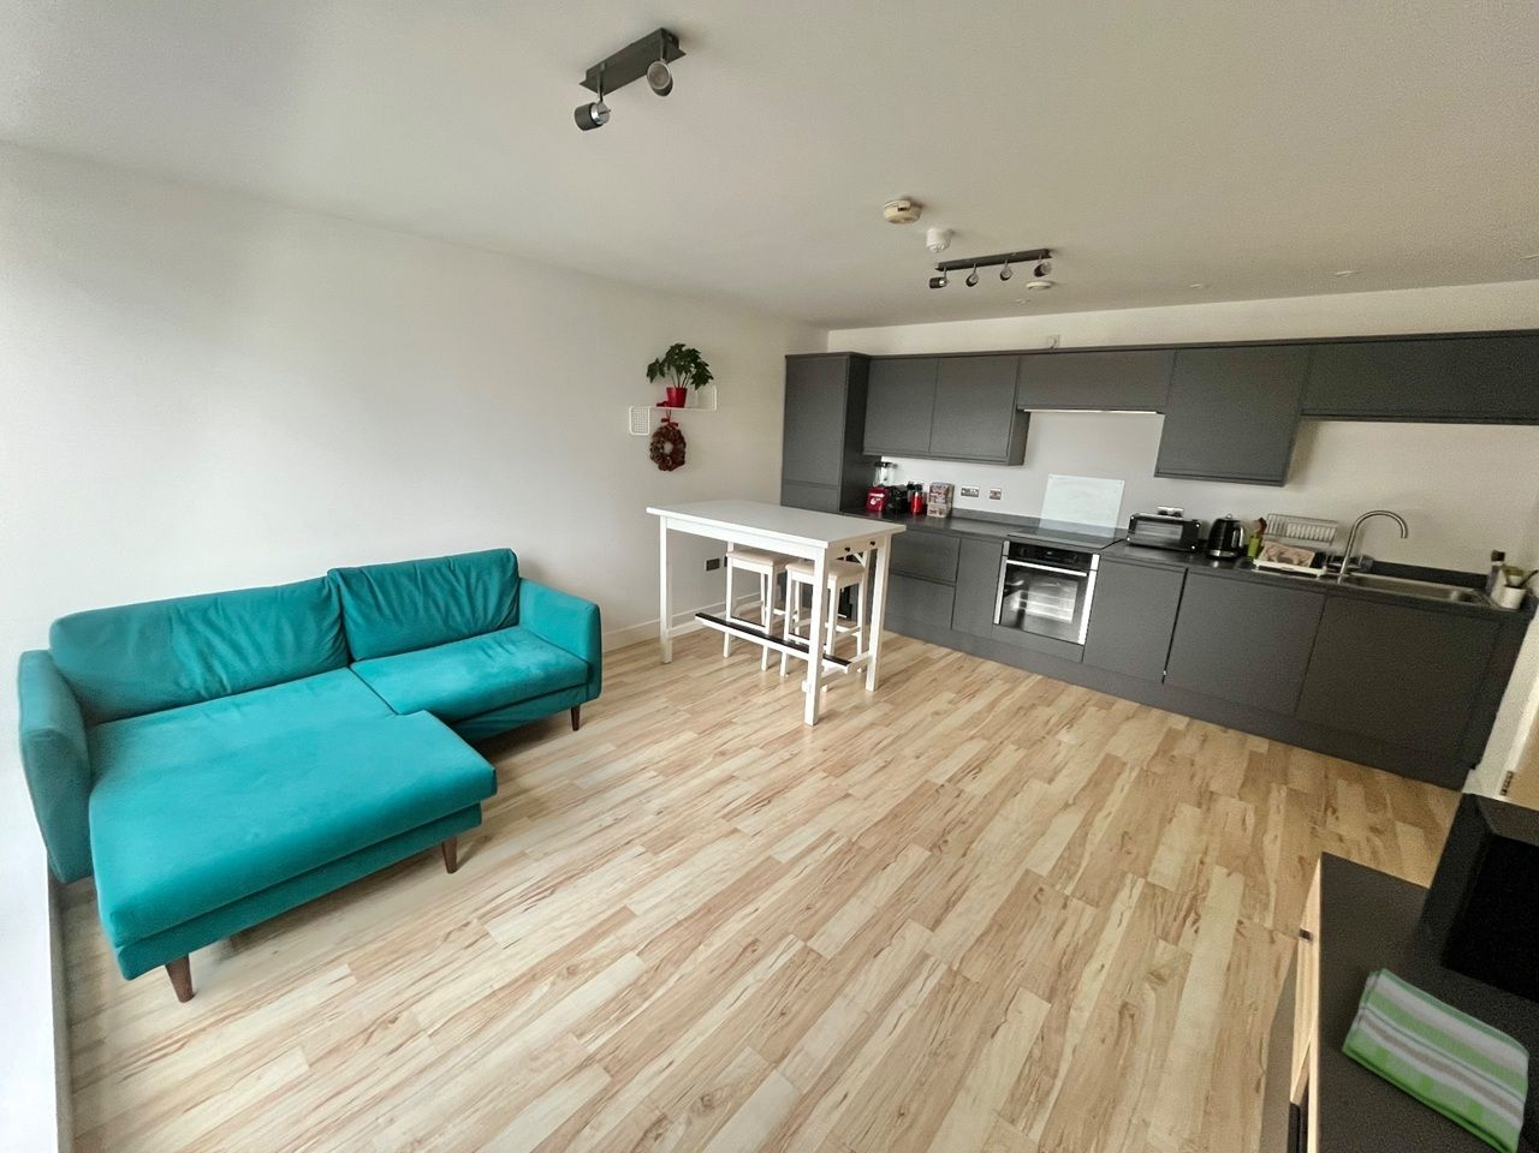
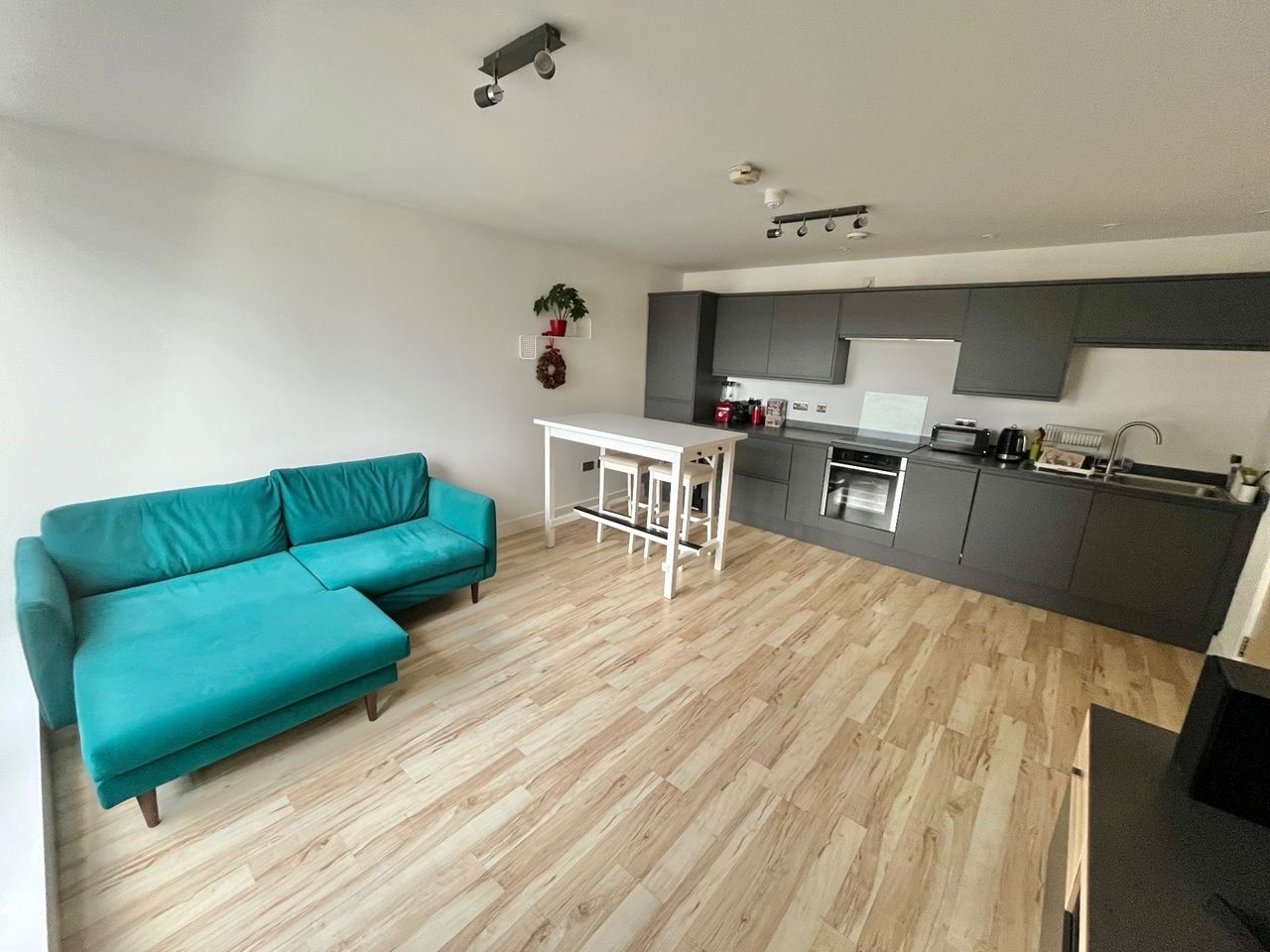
- dish towel [1340,968,1531,1153]
